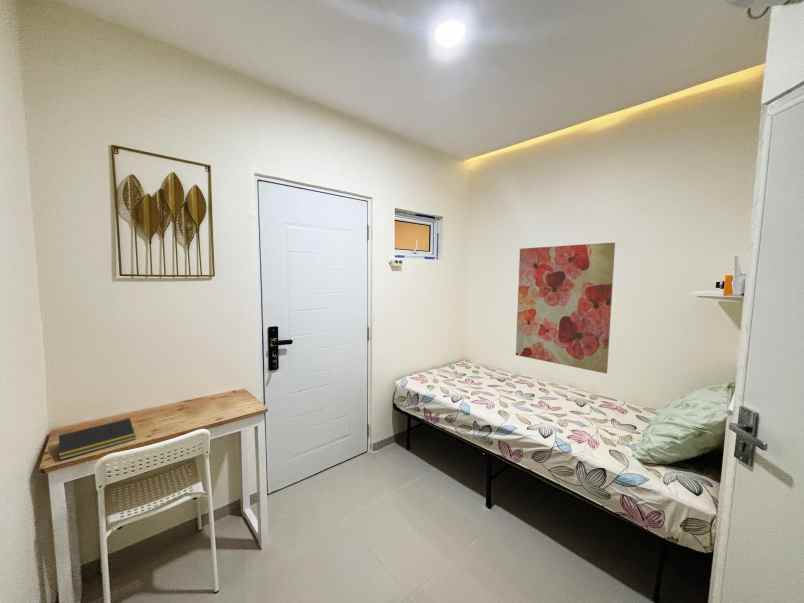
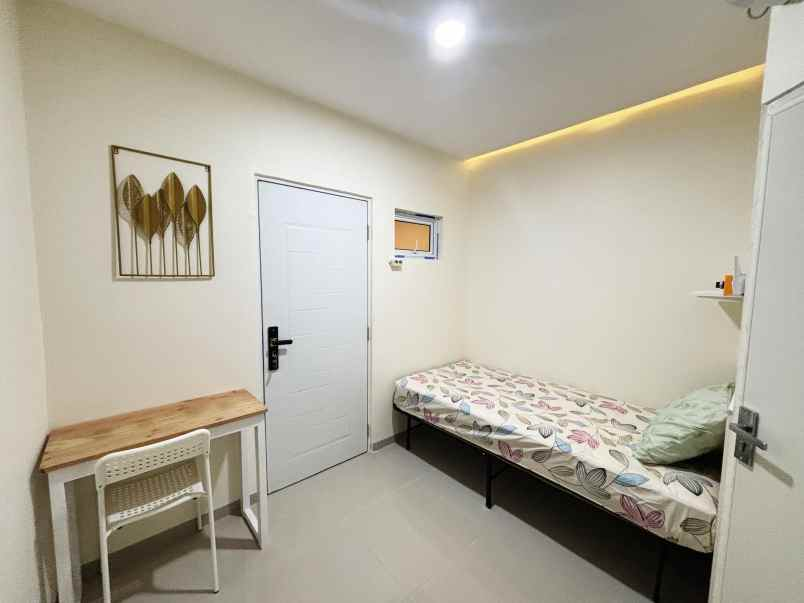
- notepad [56,417,137,461]
- wall art [515,241,616,374]
